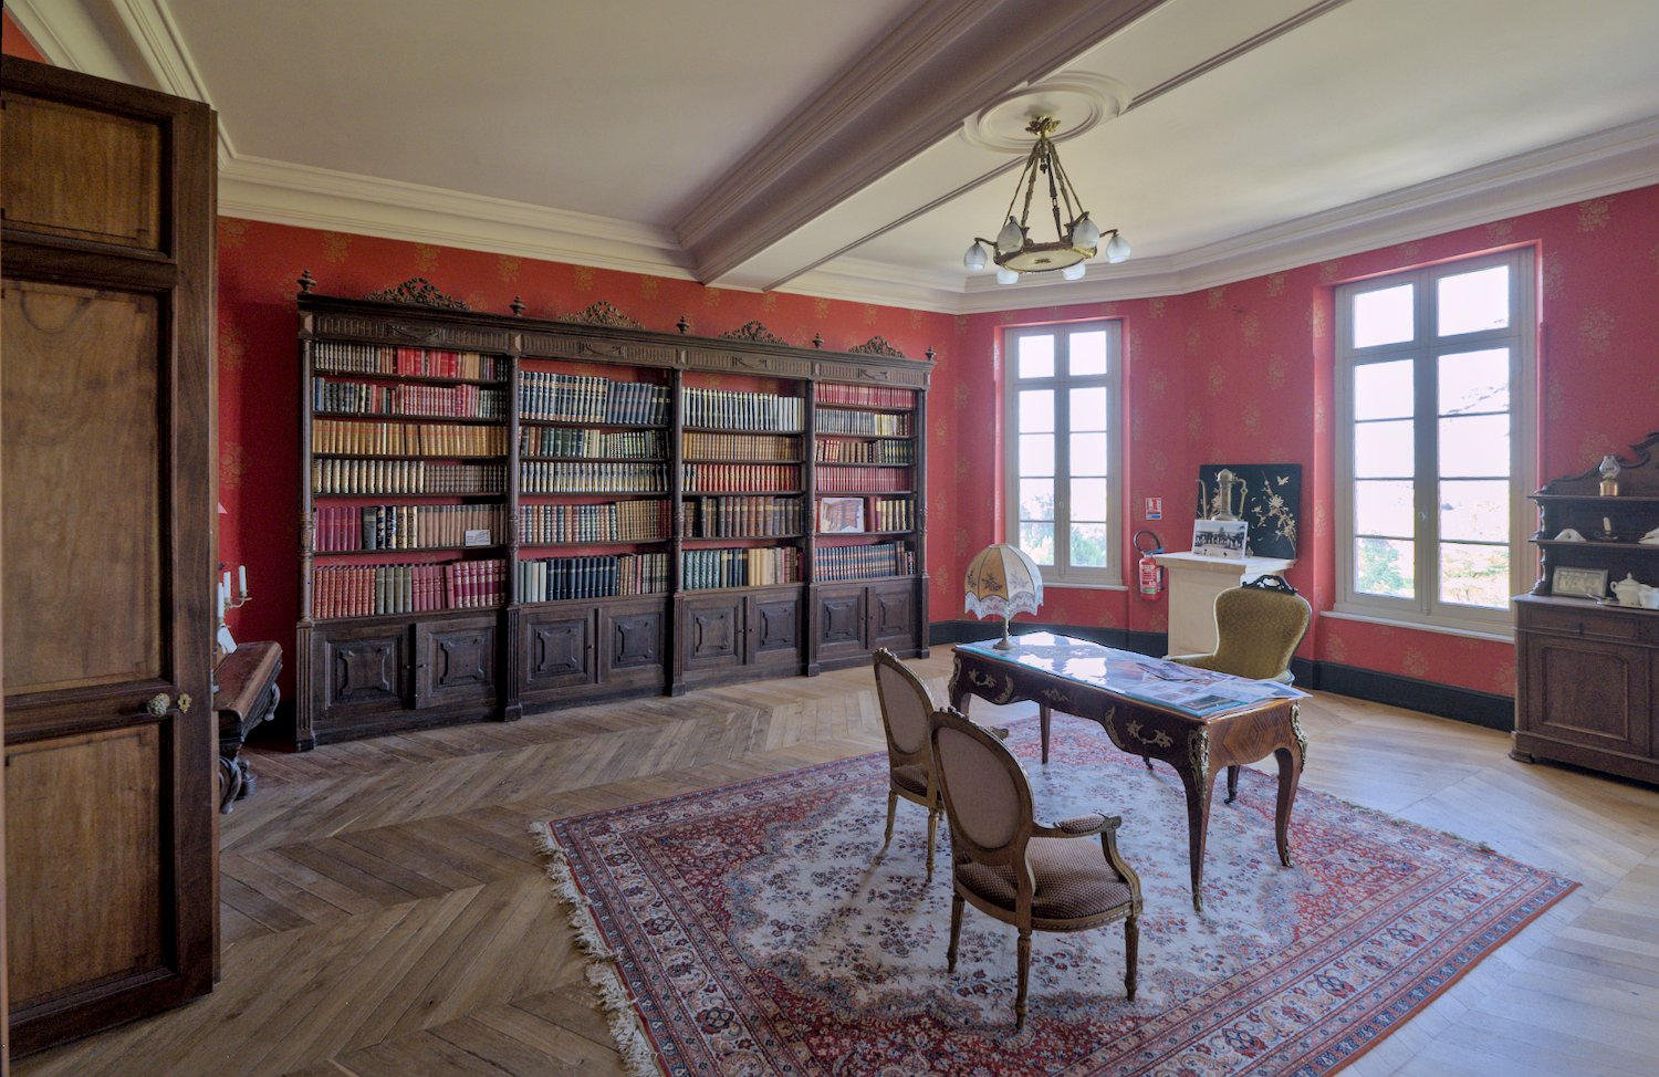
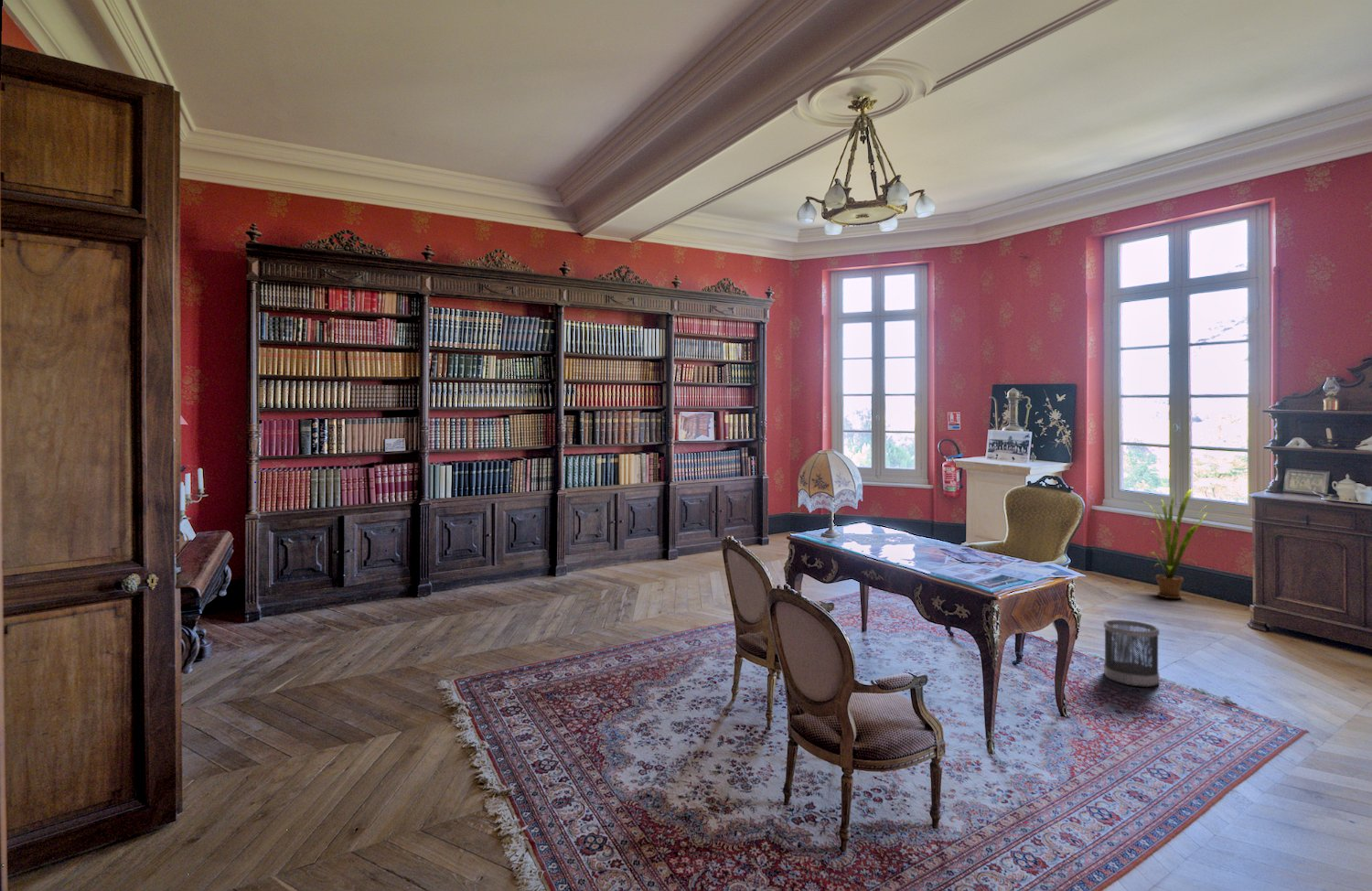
+ house plant [1142,488,1210,599]
+ wastebasket [1103,618,1160,688]
